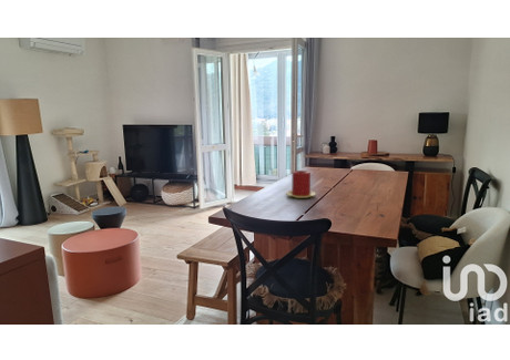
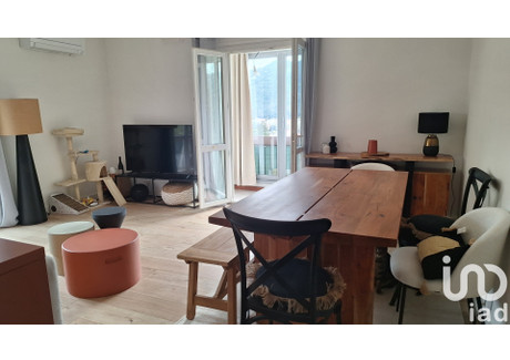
- candle [285,169,317,199]
